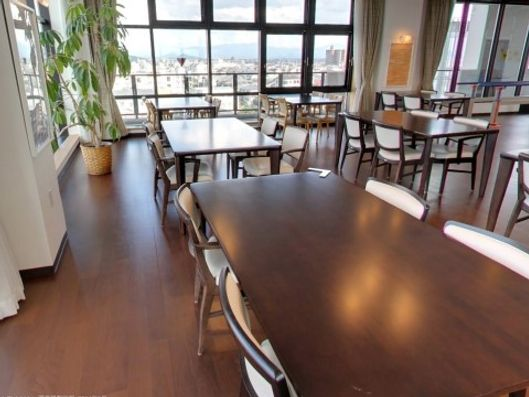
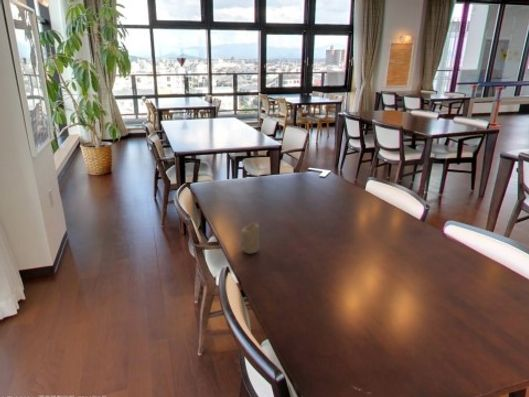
+ candle [239,221,260,254]
